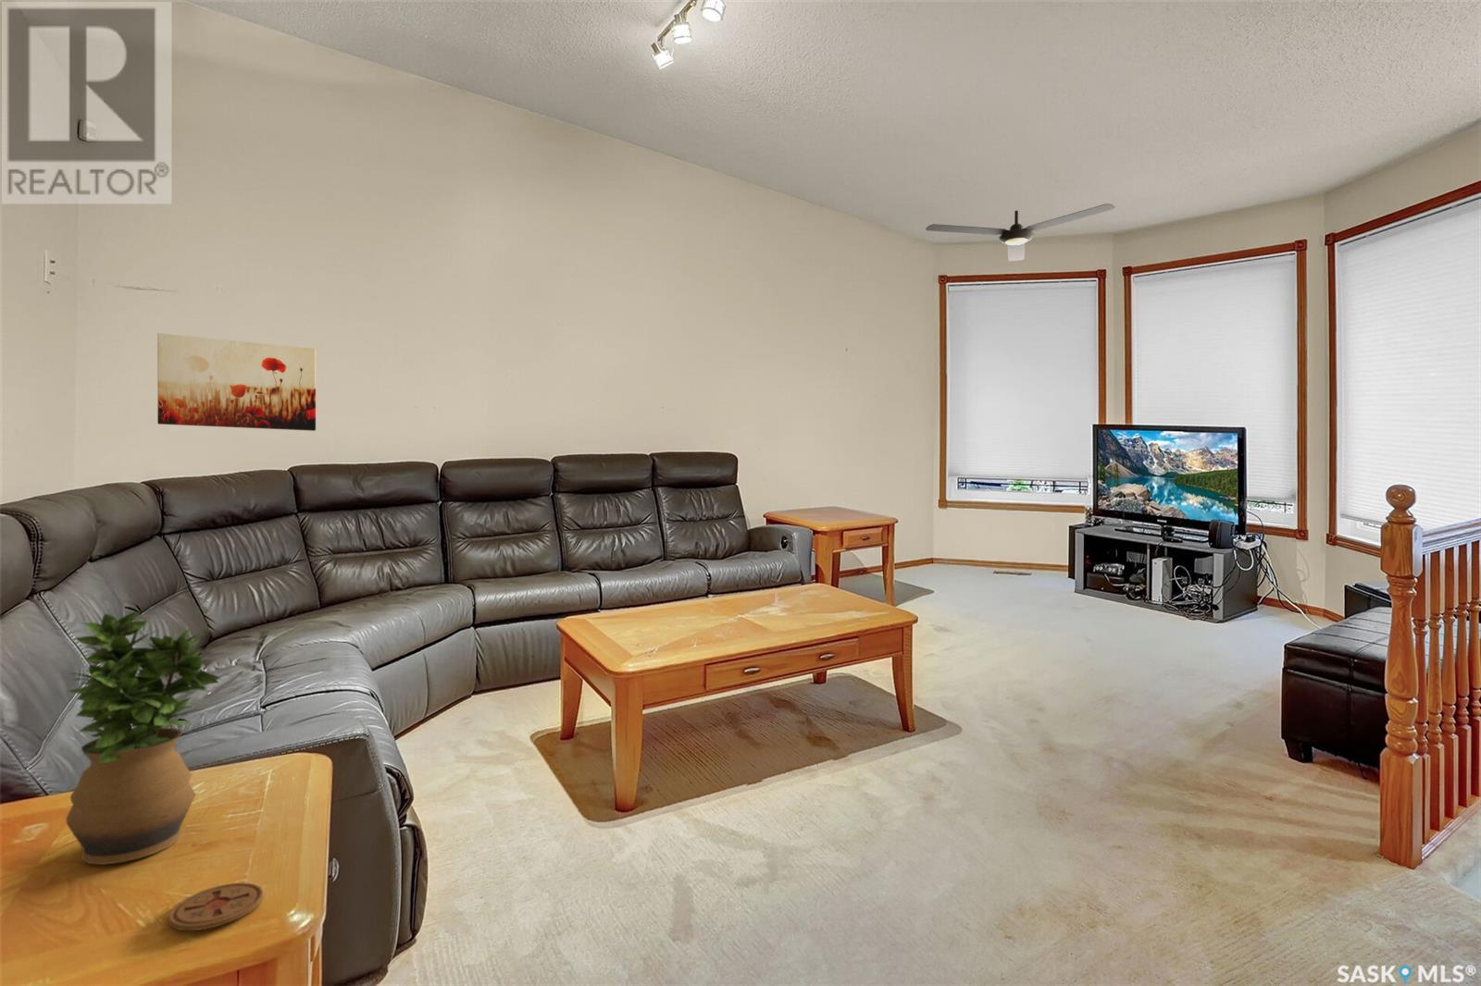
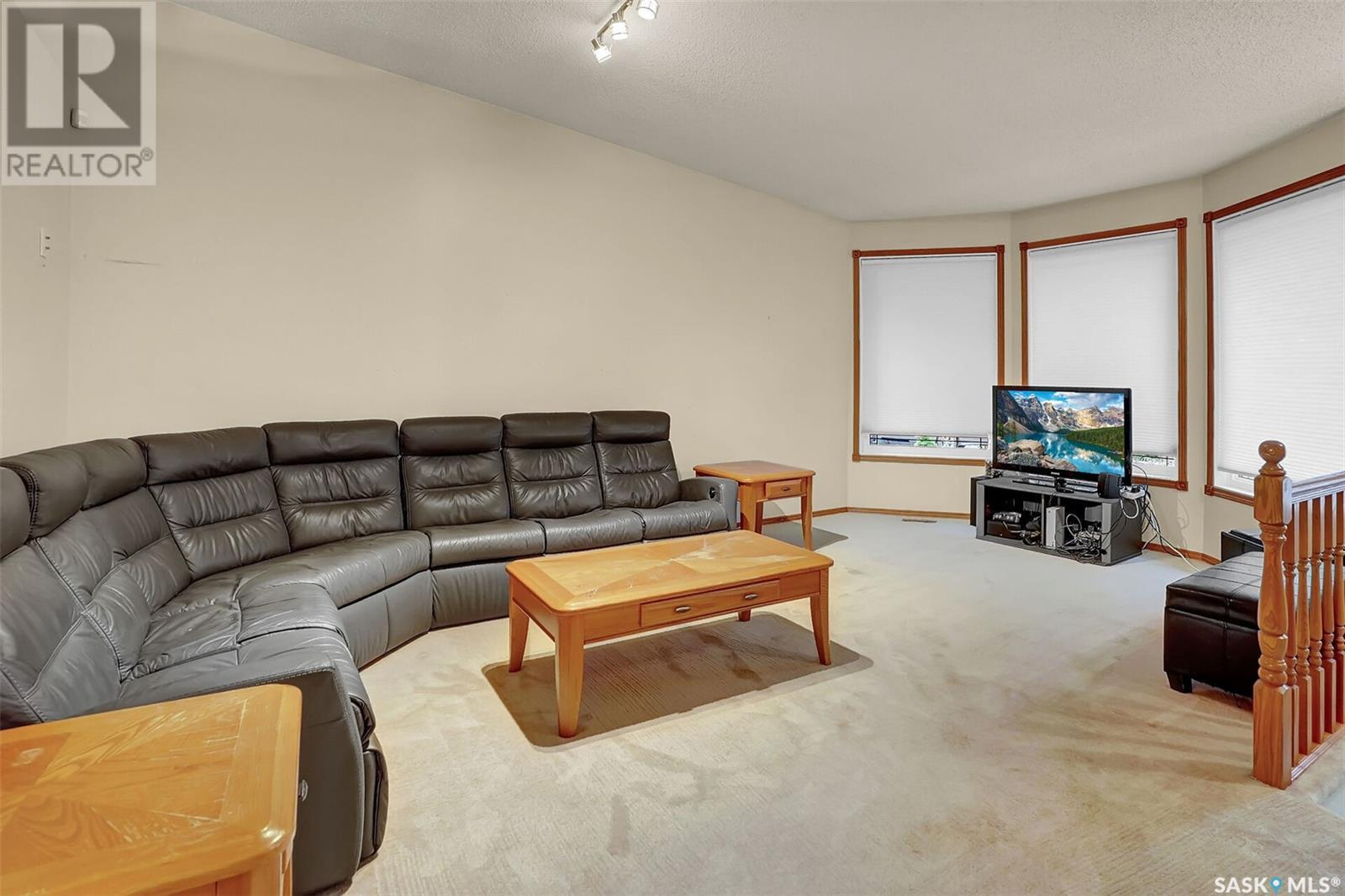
- ceiling fan [925,202,1117,262]
- potted plant [65,611,222,866]
- wall art [156,332,316,432]
- coaster [167,883,264,931]
